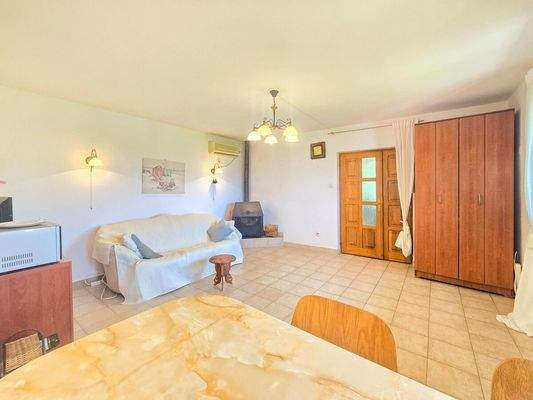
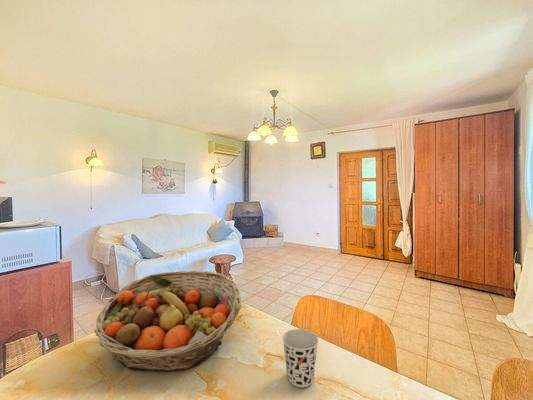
+ cup [281,328,319,388]
+ fruit basket [93,270,242,372]
